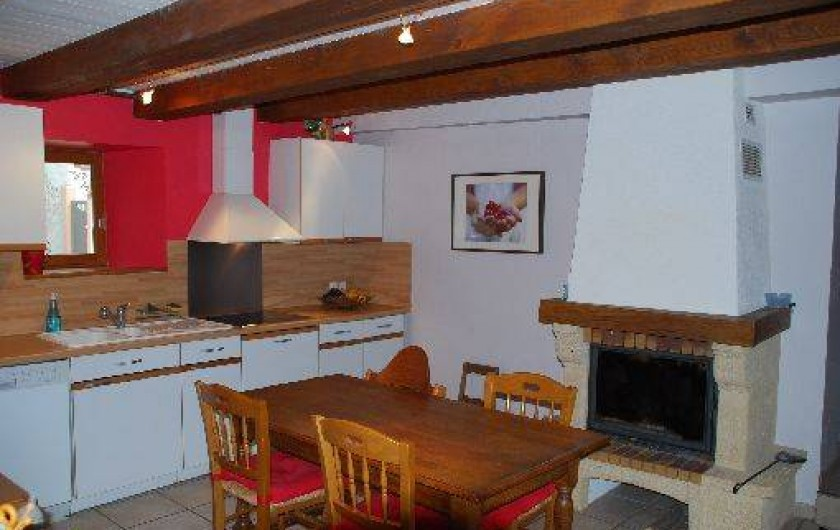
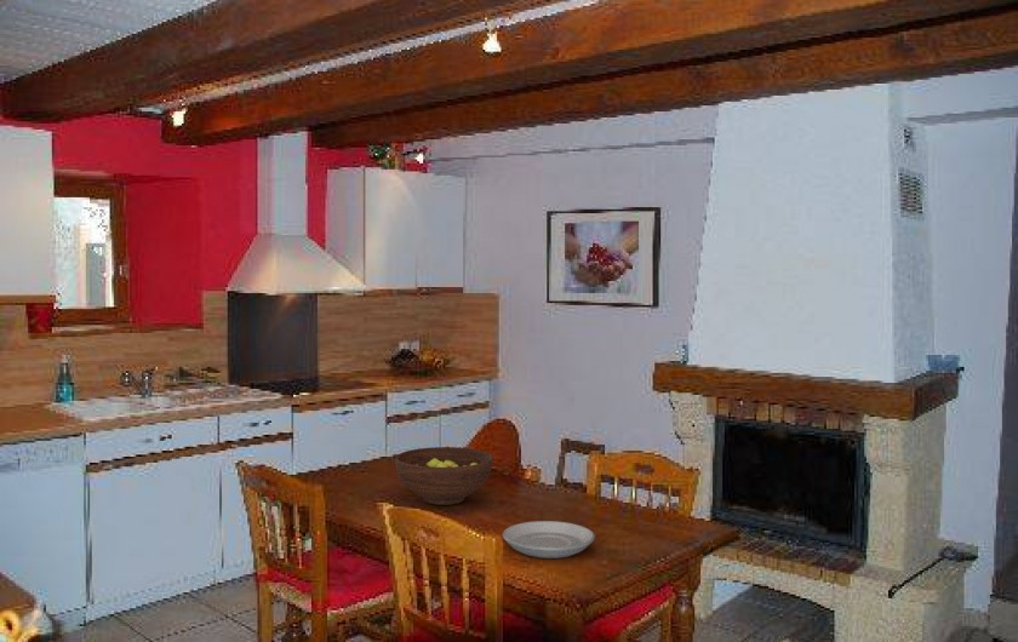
+ plate [502,520,596,560]
+ fruit bowl [394,446,494,506]
